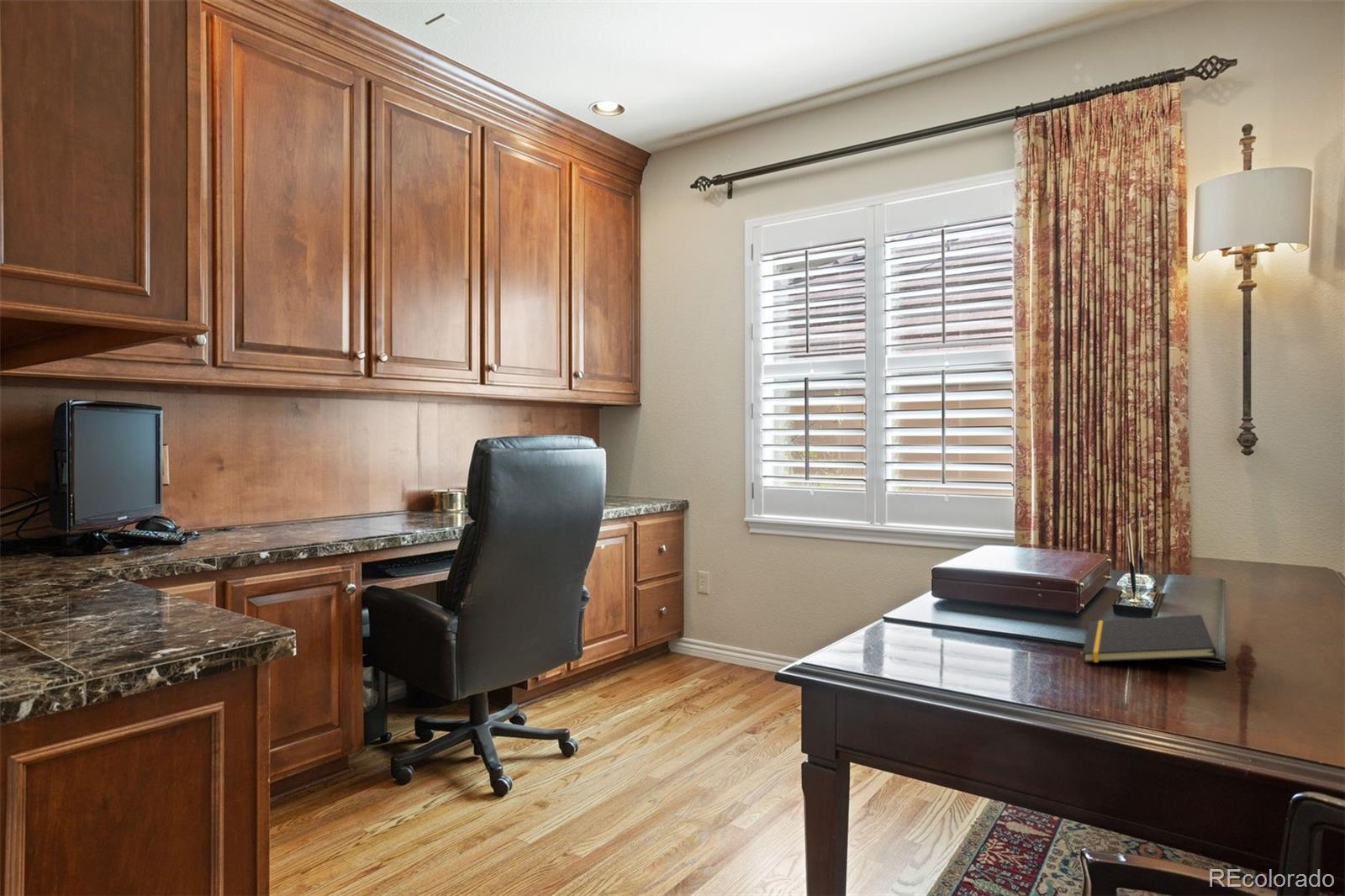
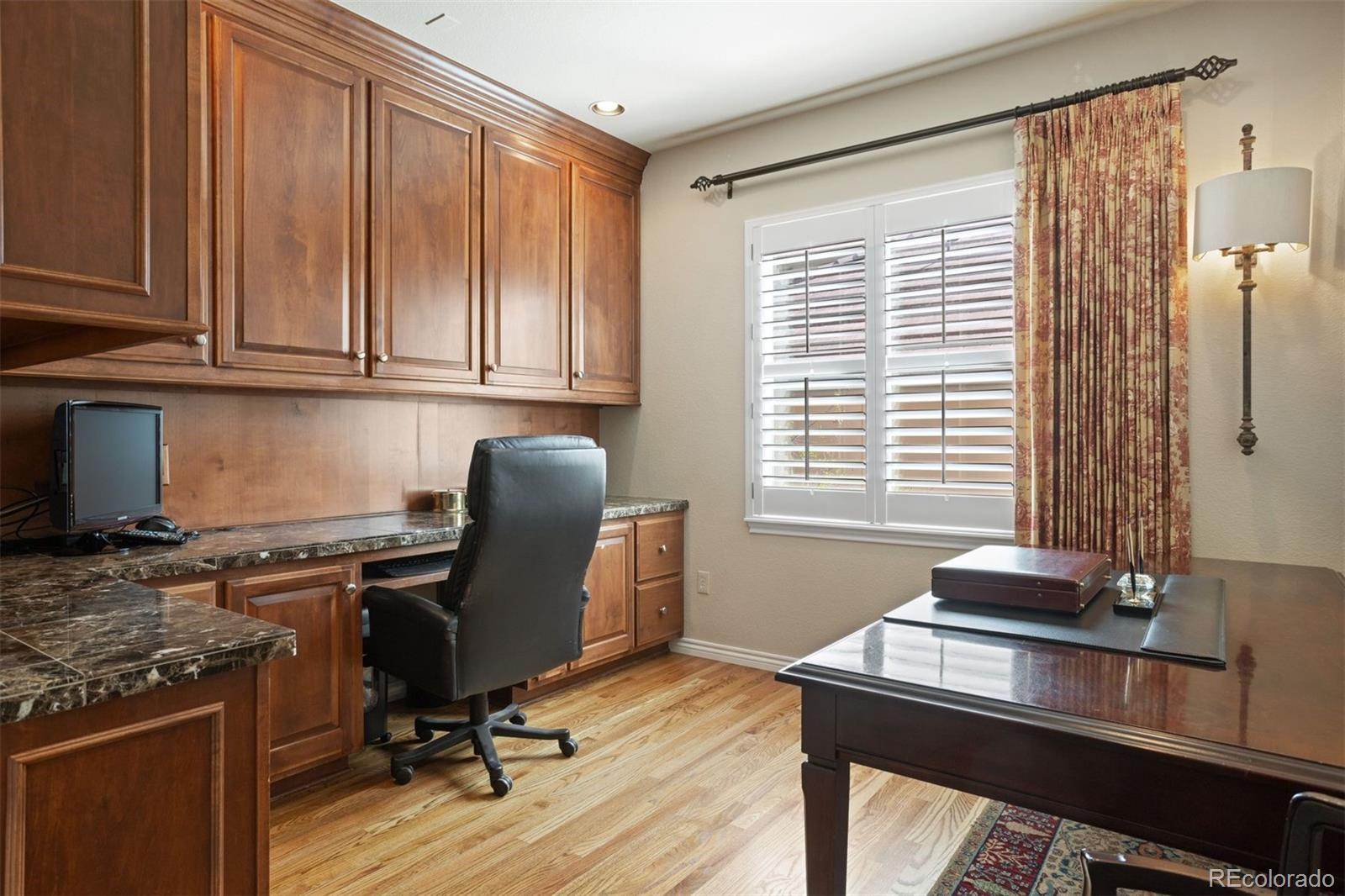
- notepad [1082,614,1217,663]
